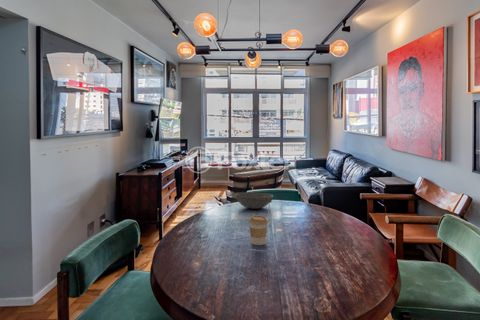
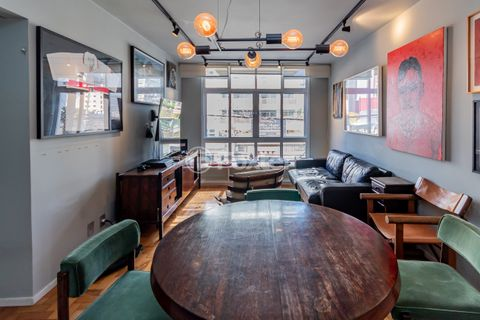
- coffee cup [248,214,269,246]
- bowl [235,191,274,210]
